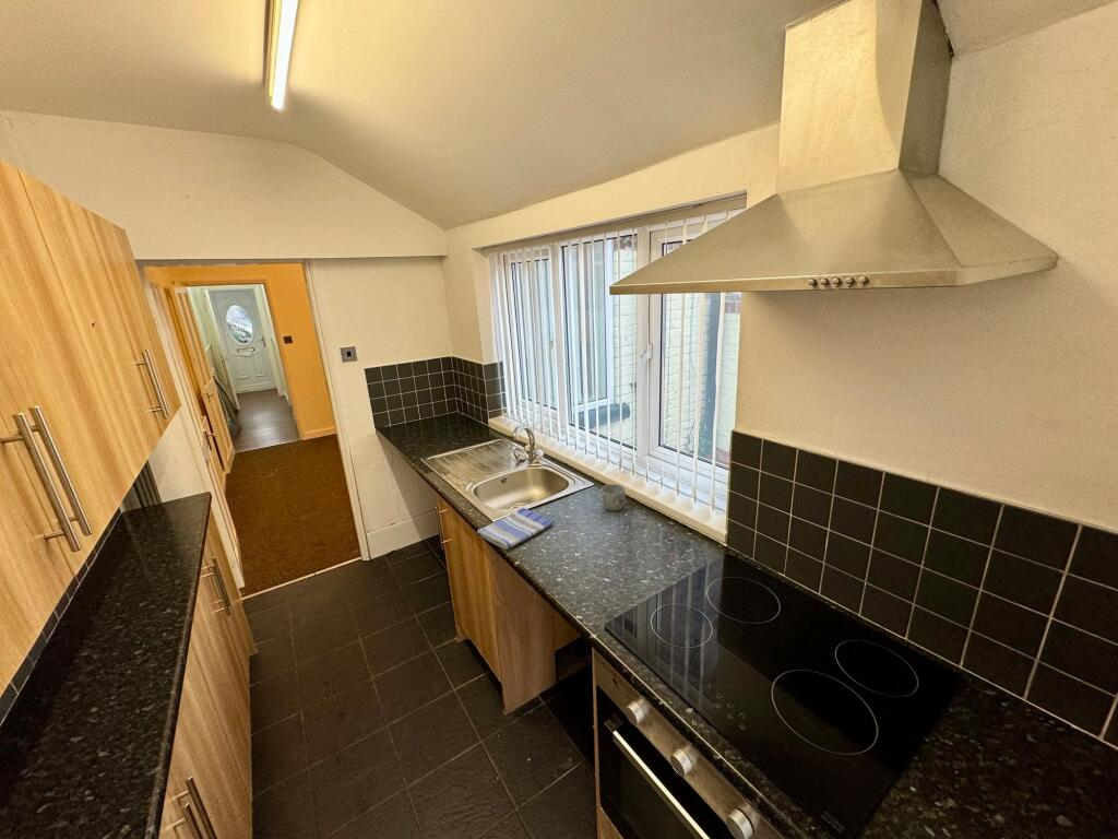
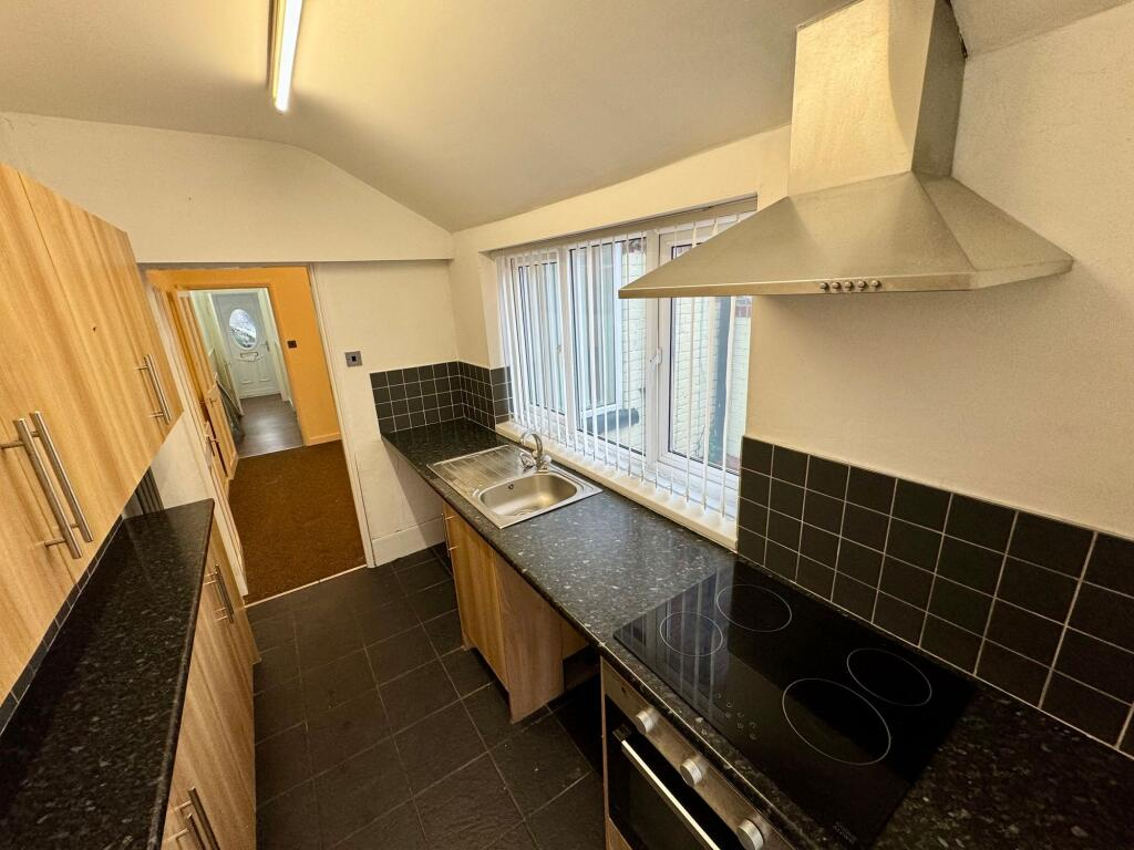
- dish towel [476,507,555,551]
- mug [597,483,626,511]
